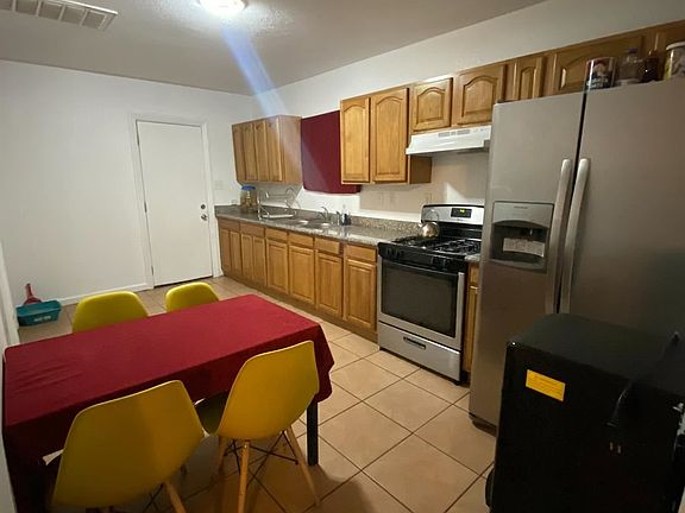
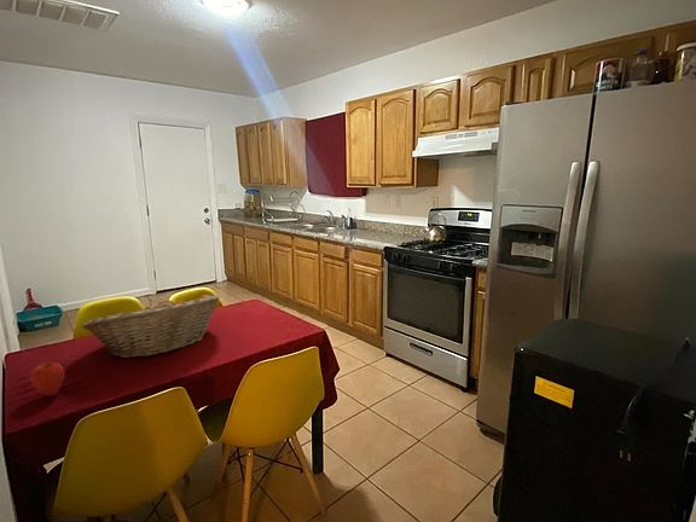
+ apple [30,361,66,398]
+ fruit basket [81,294,220,359]
